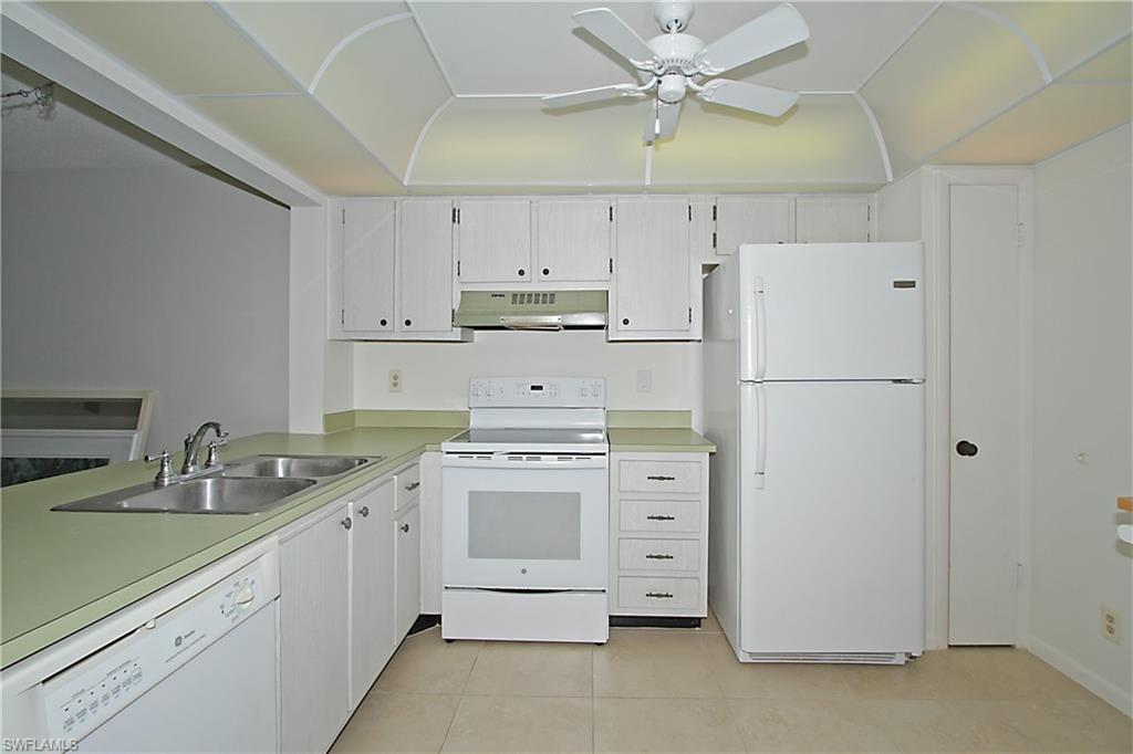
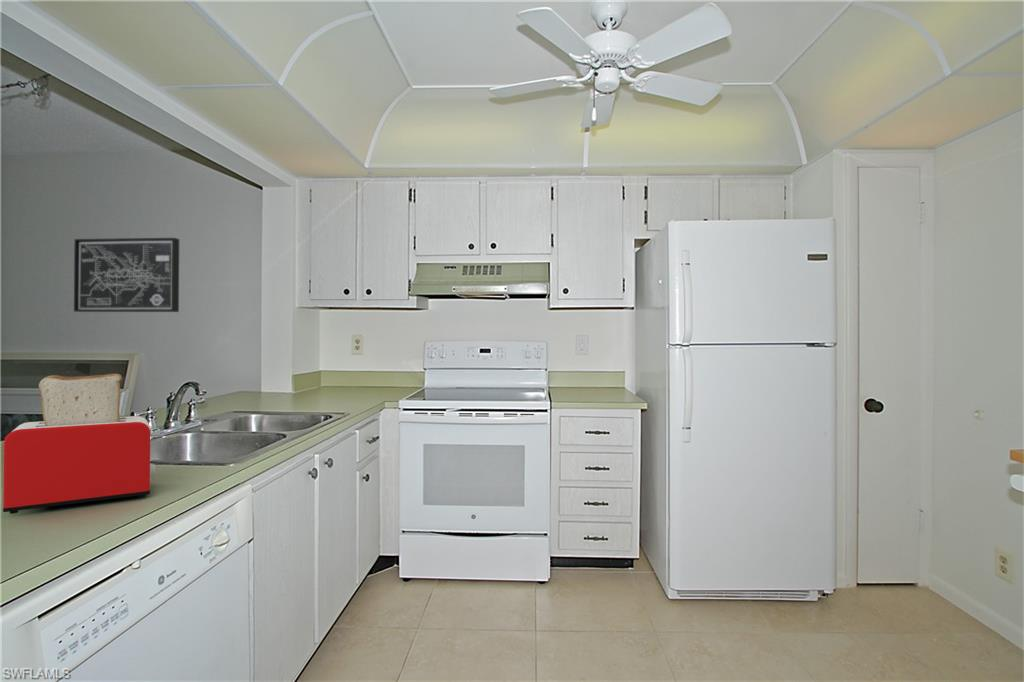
+ wall art [73,237,180,313]
+ toaster [2,373,161,515]
